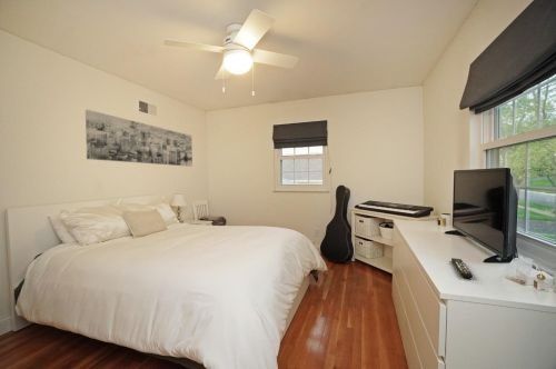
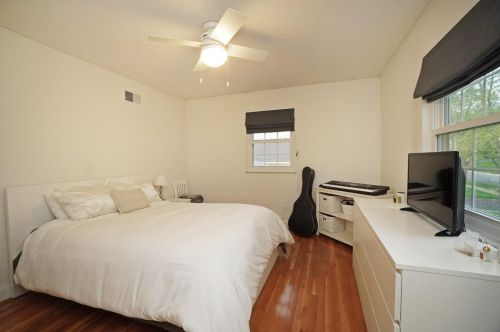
- wall art [85,109,193,168]
- remote control [450,257,474,279]
